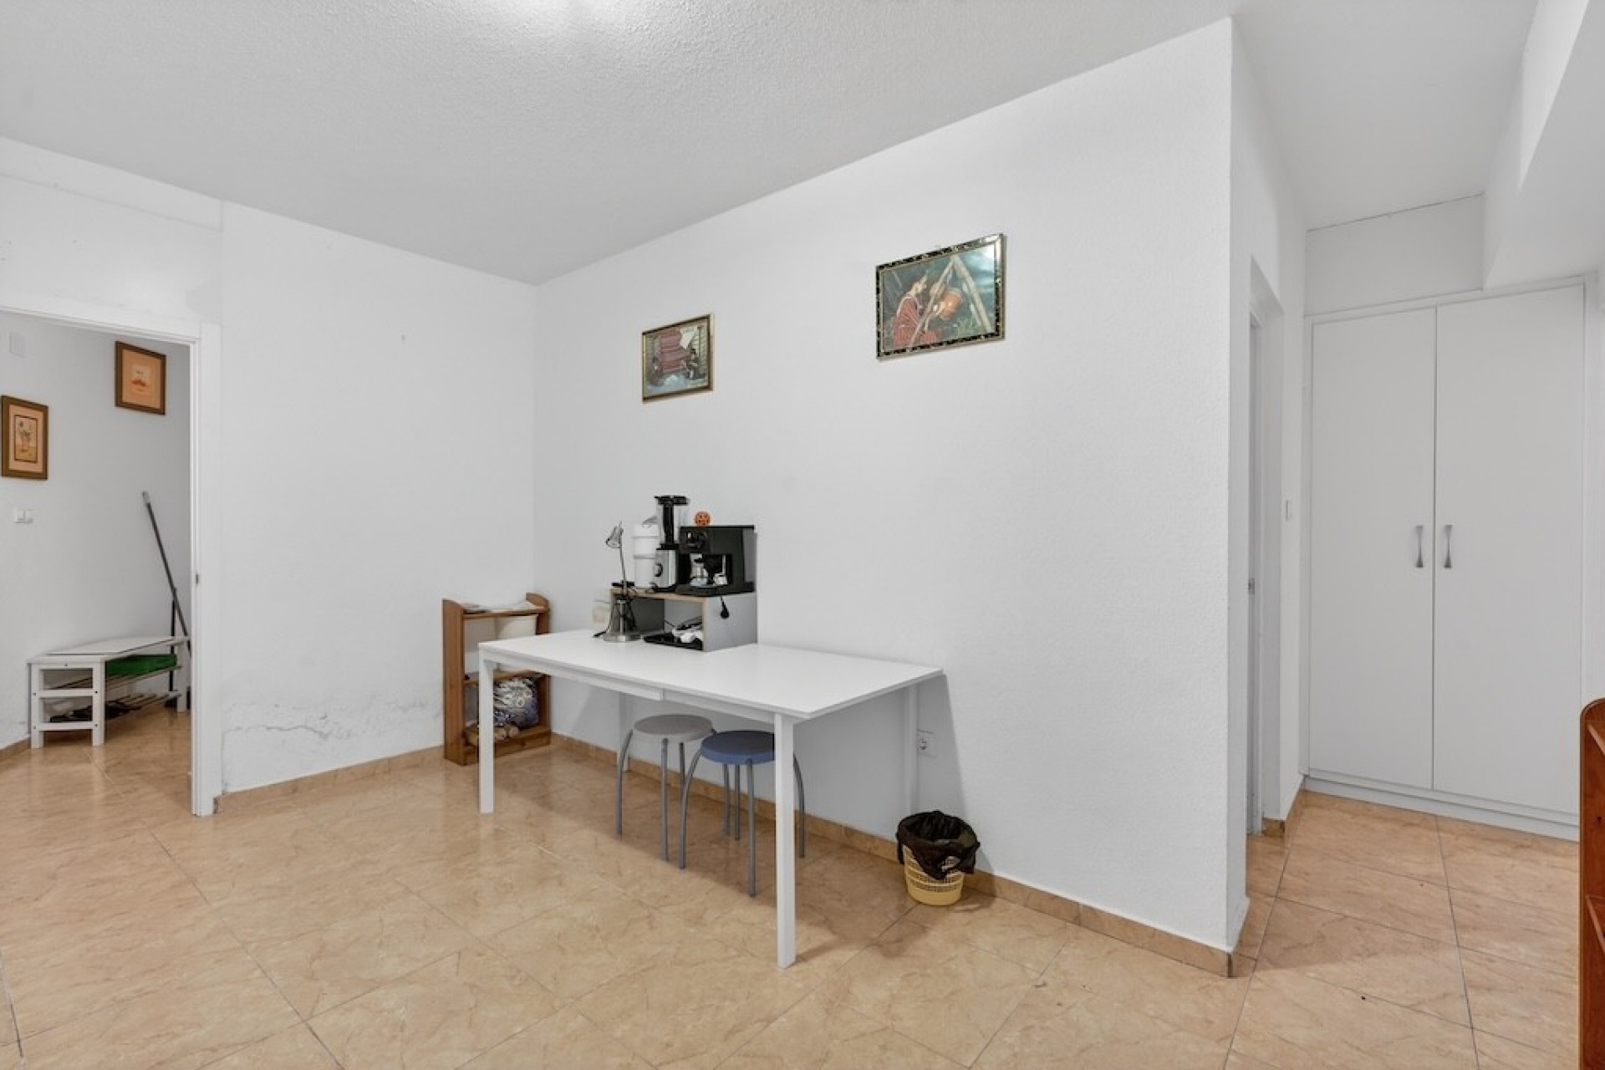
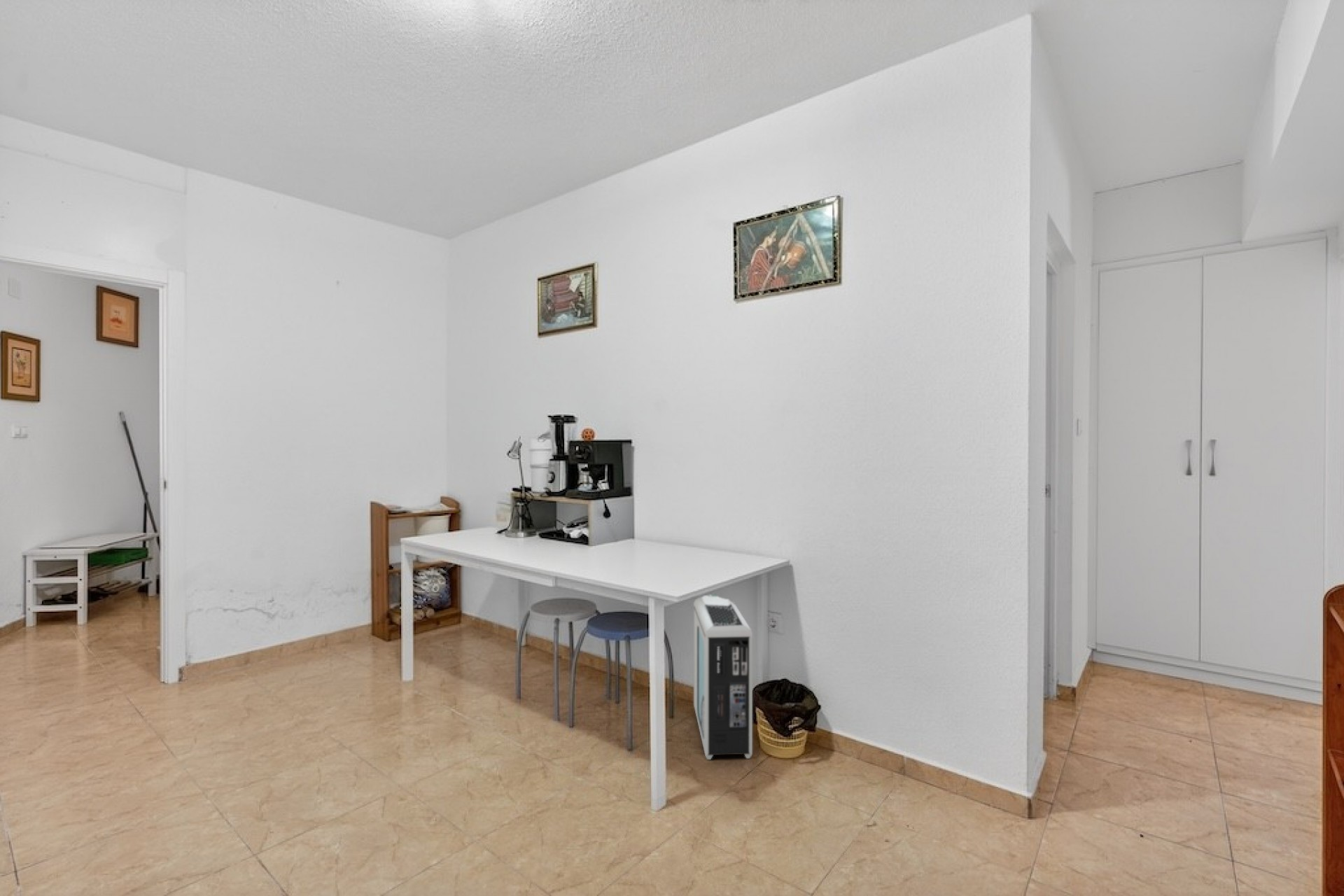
+ air purifier [693,594,753,760]
